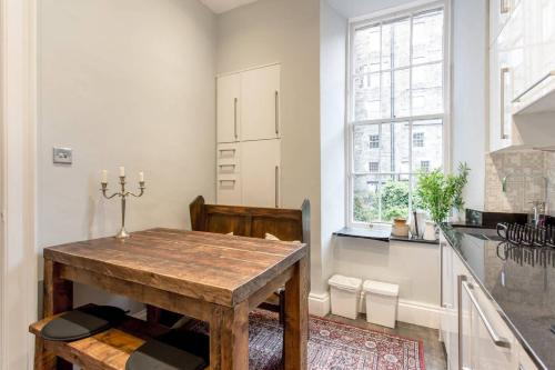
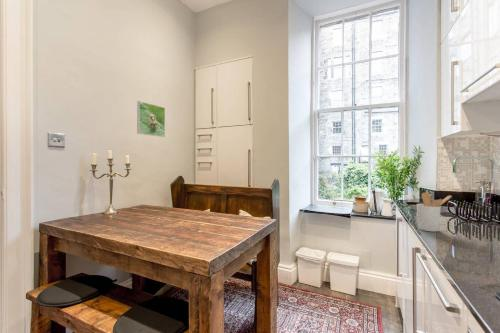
+ utensil holder [416,191,453,233]
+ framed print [136,100,166,138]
